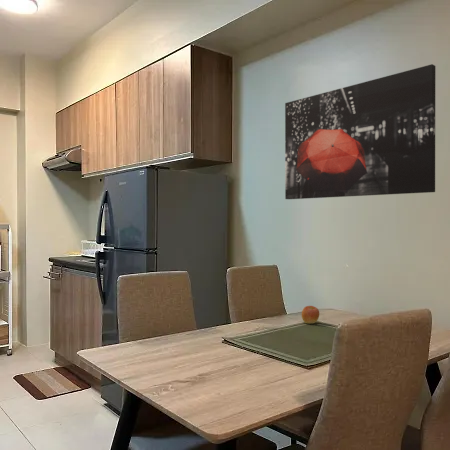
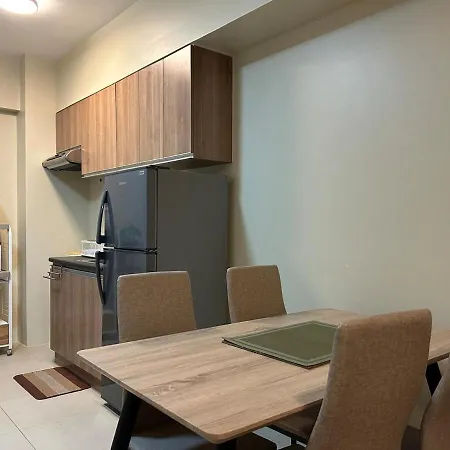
- wall art [284,63,436,200]
- apple [301,305,320,325]
